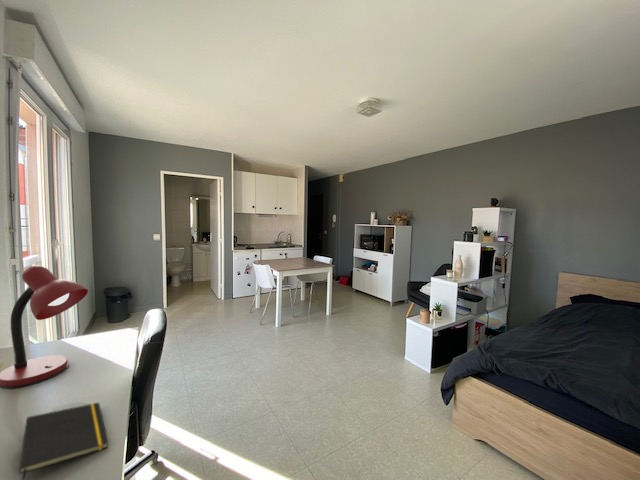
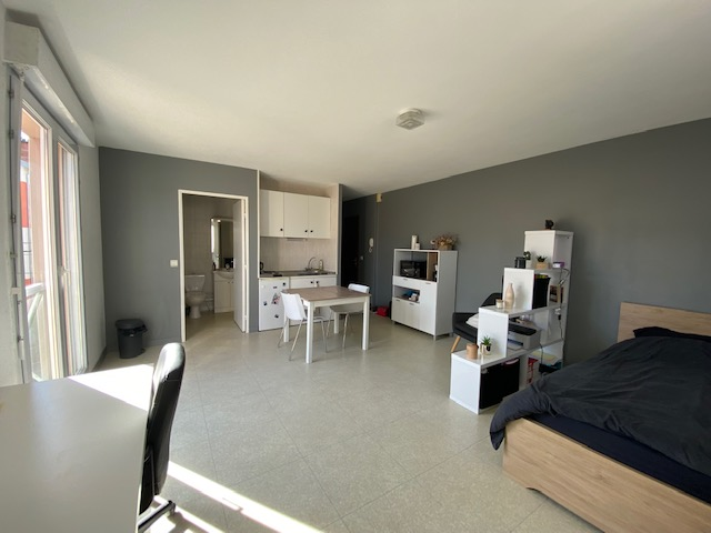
- notepad [18,401,110,480]
- desk lamp [0,265,89,390]
